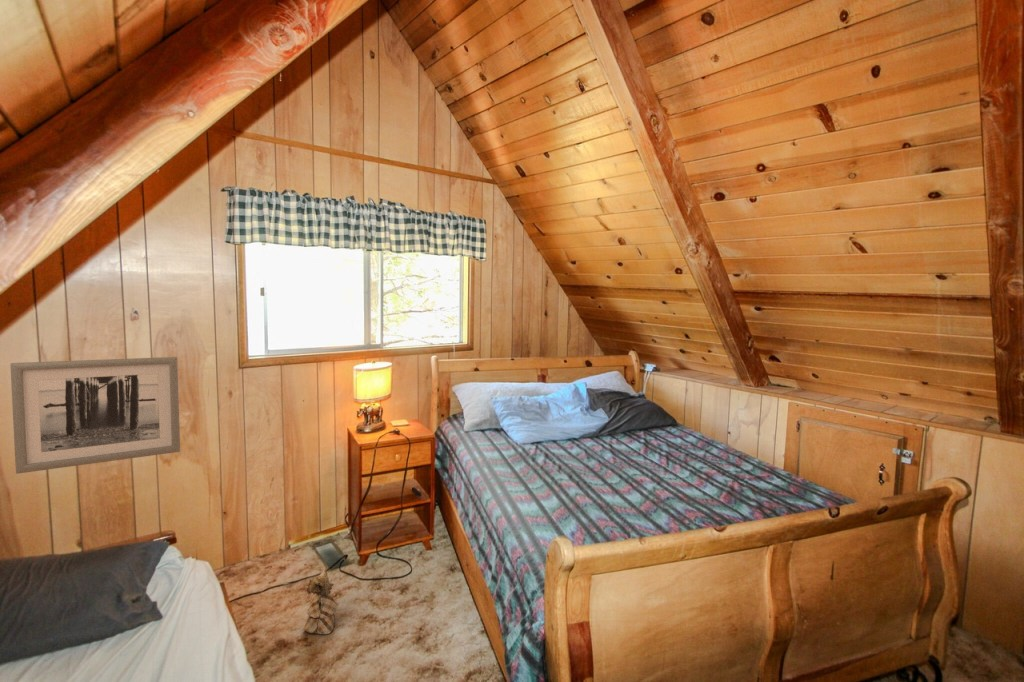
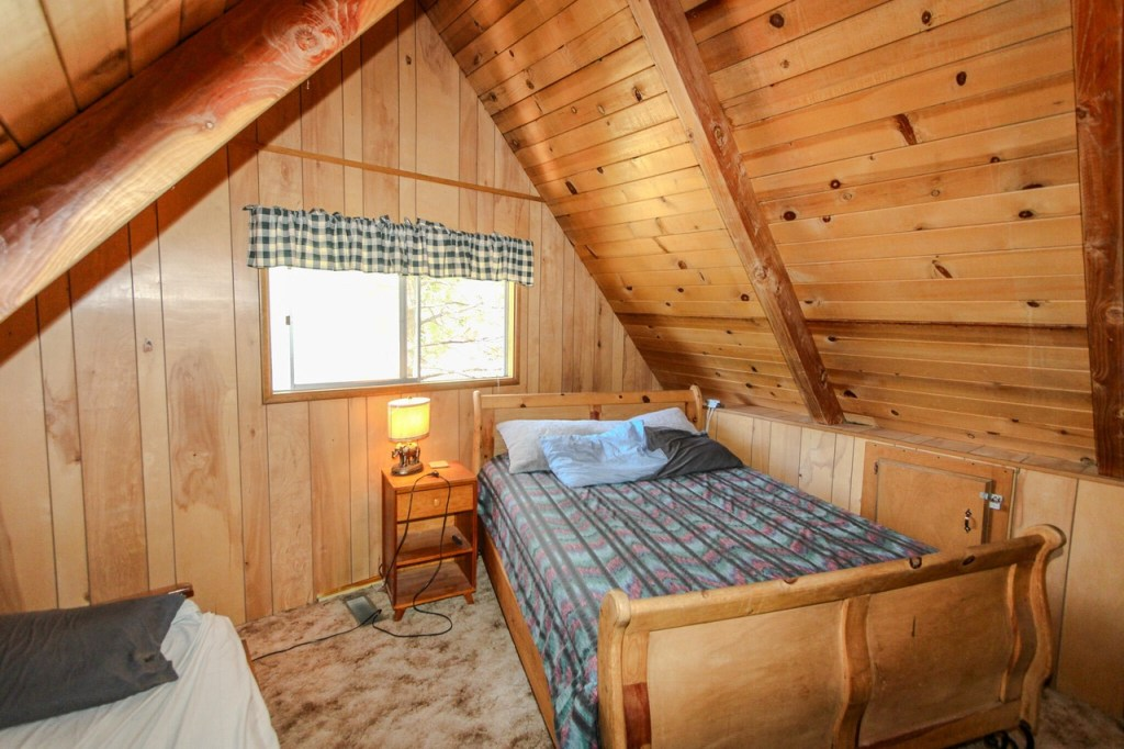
- plush toy [302,567,339,635]
- wall art [9,356,181,475]
